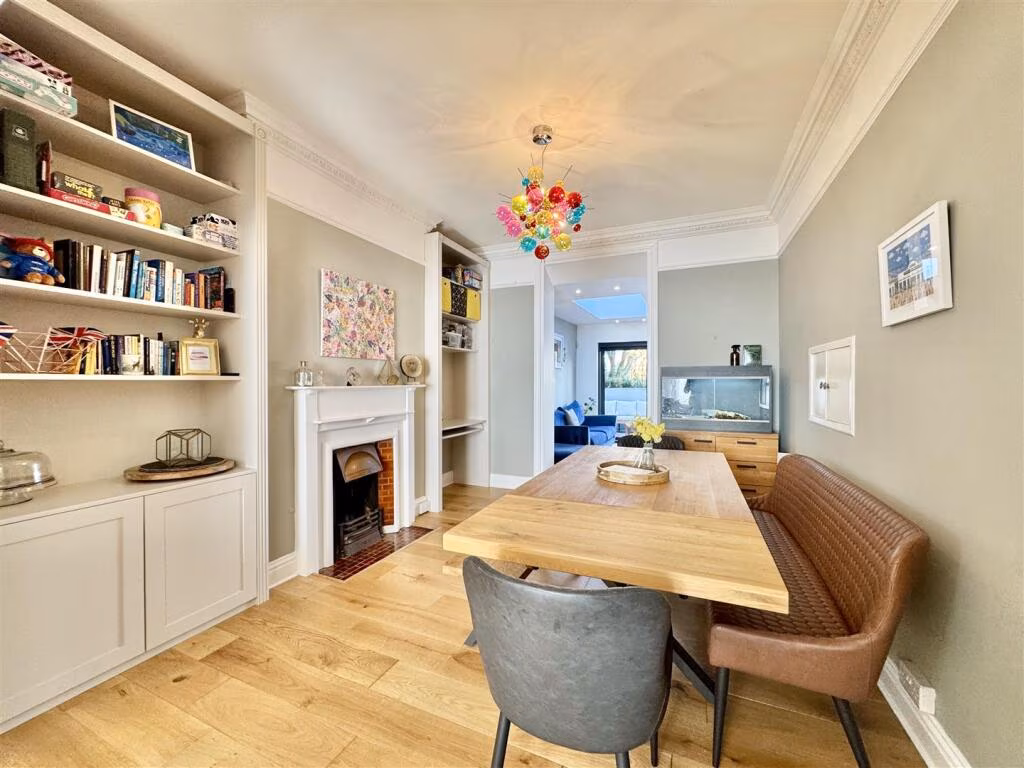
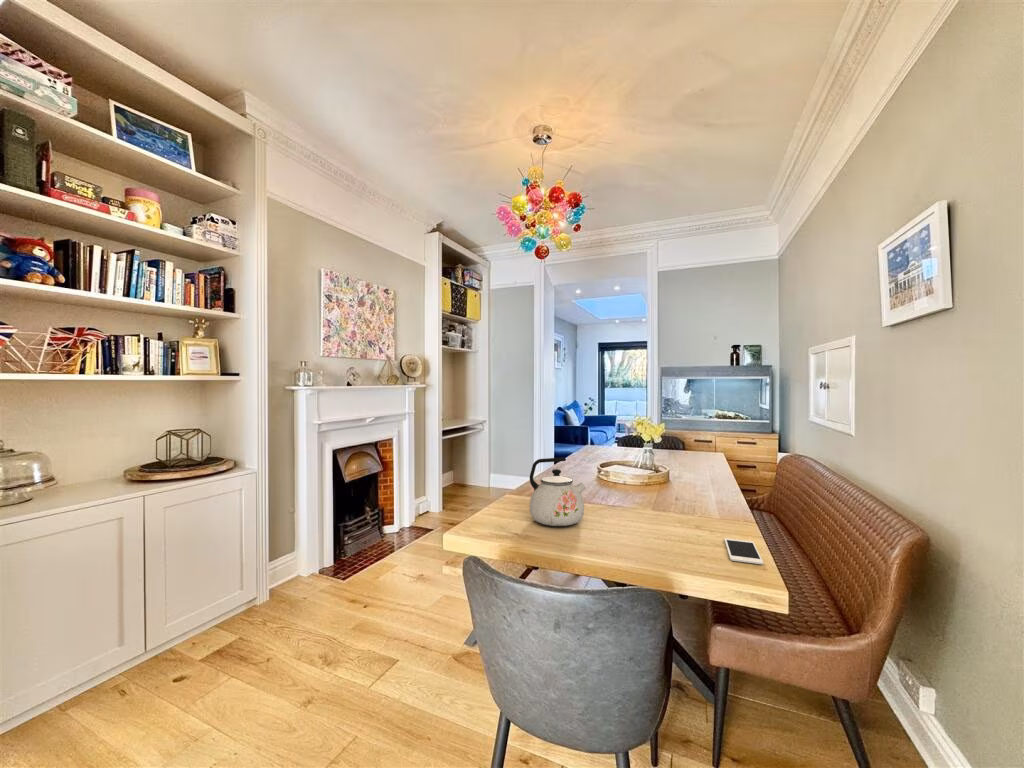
+ kettle [529,457,587,527]
+ cell phone [723,537,764,565]
